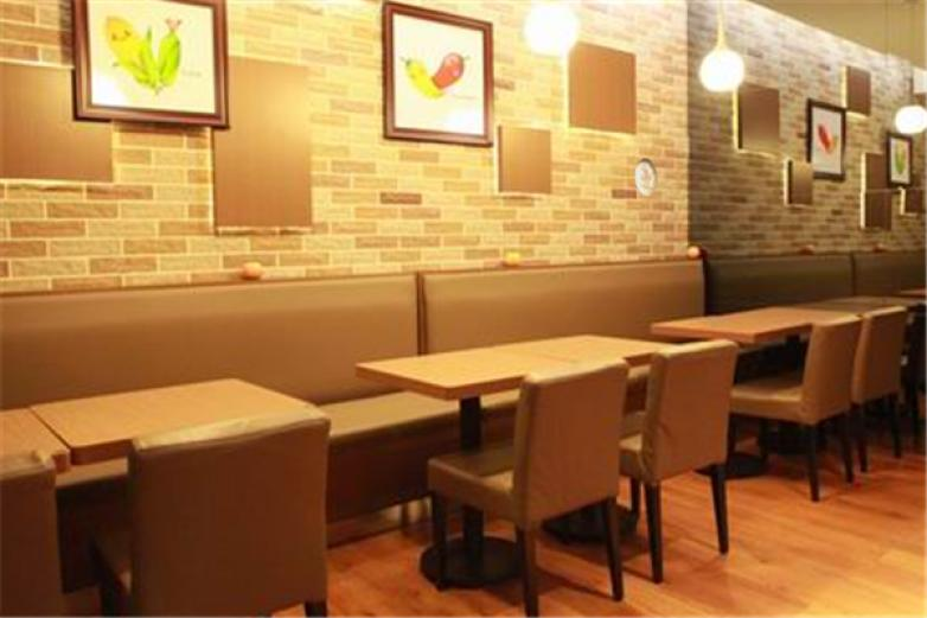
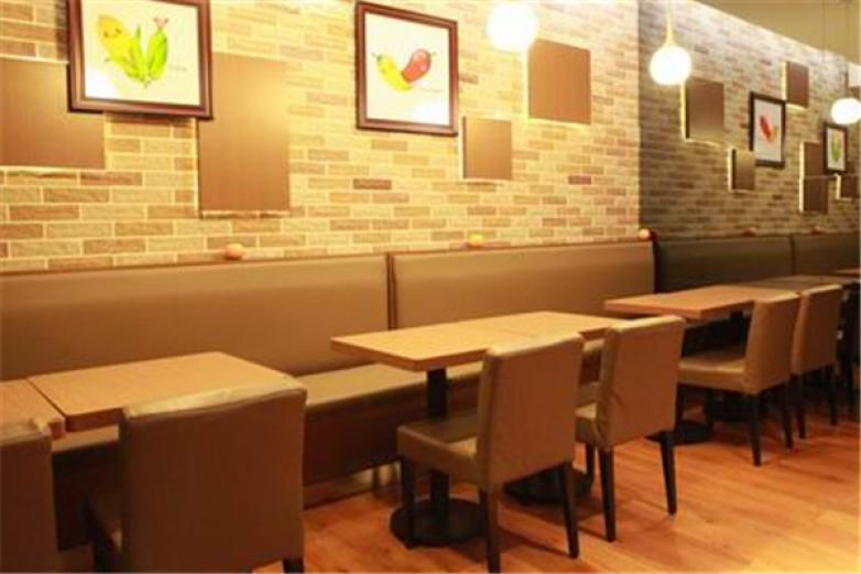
- decorative plate [634,157,659,197]
